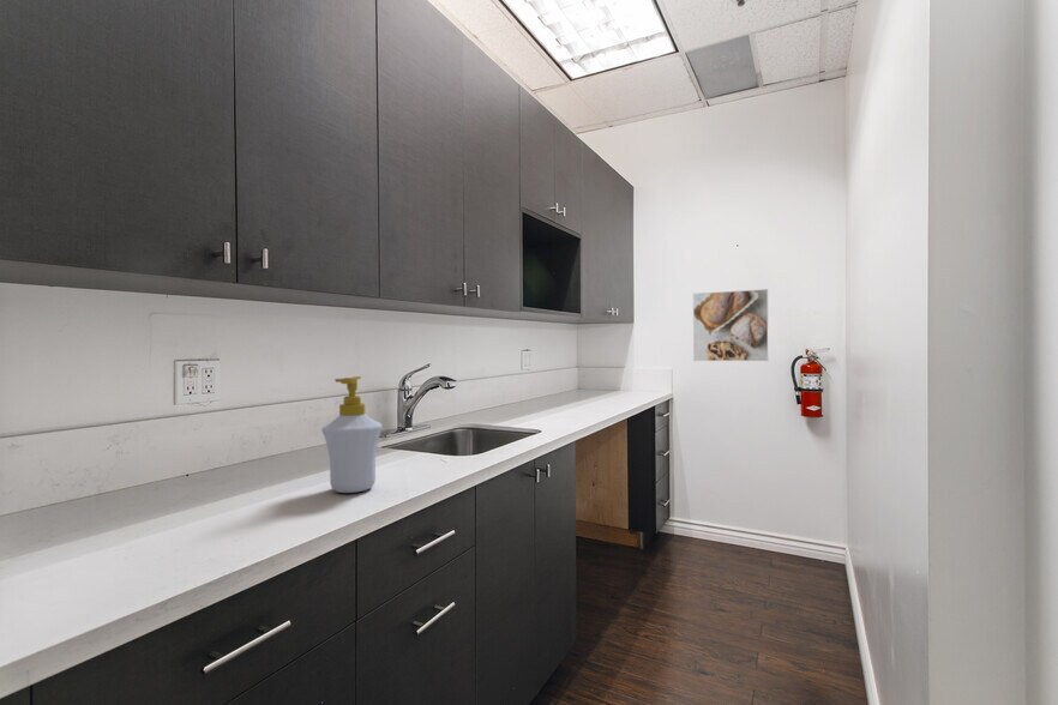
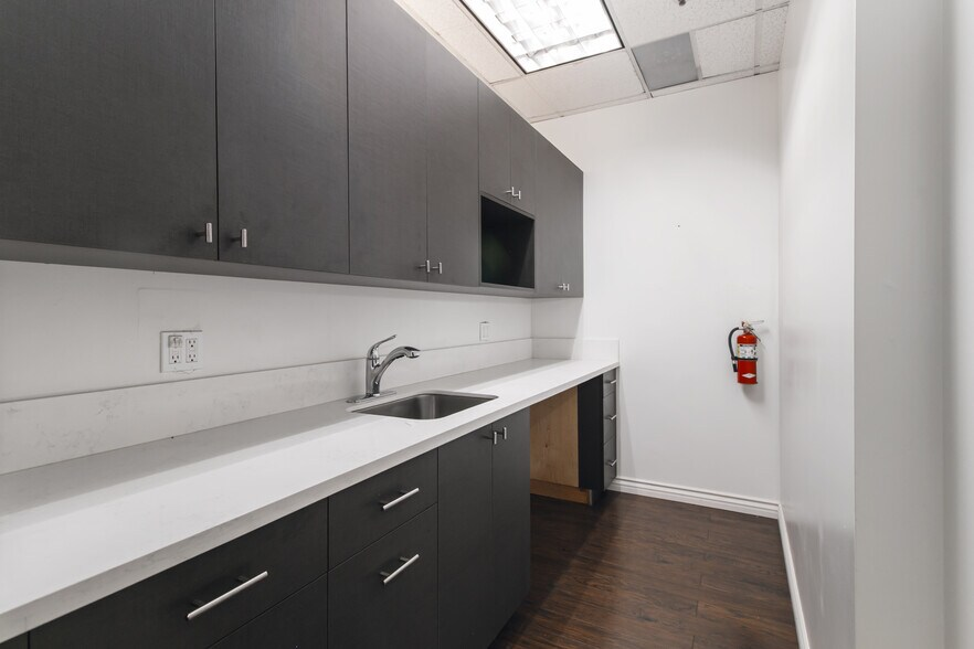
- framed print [692,288,770,362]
- soap bottle [320,375,384,494]
